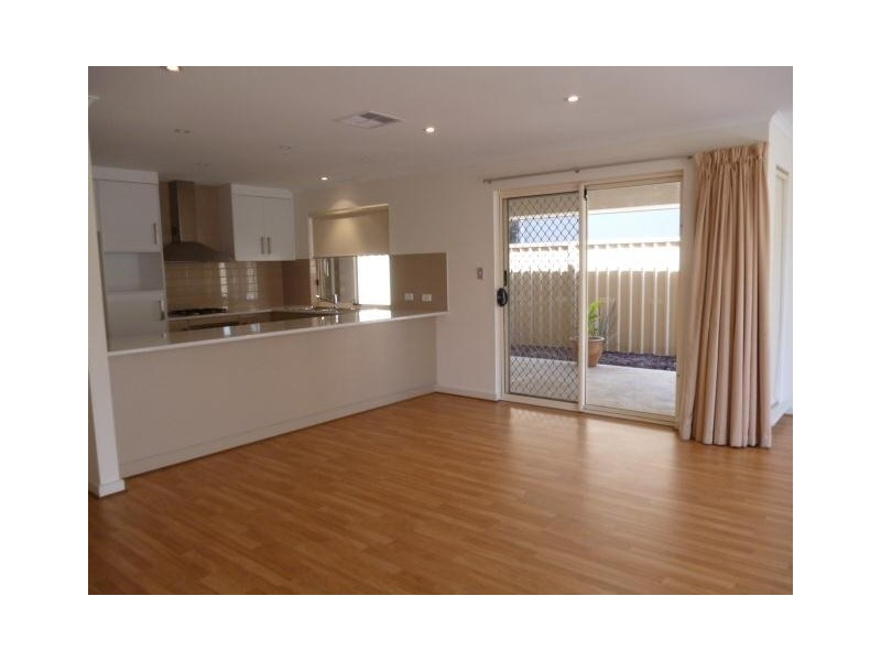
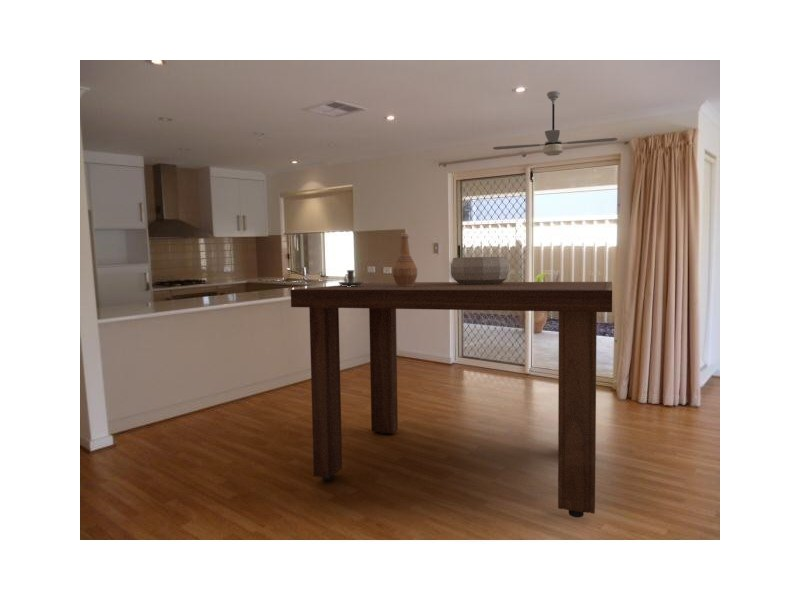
+ candle holder [338,269,364,287]
+ dining table [290,281,613,518]
+ ceiling fan [492,90,618,157]
+ decorative bowl [450,256,510,285]
+ vase [392,232,418,287]
